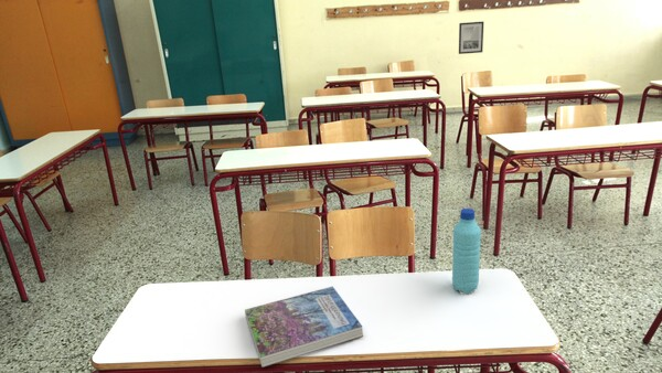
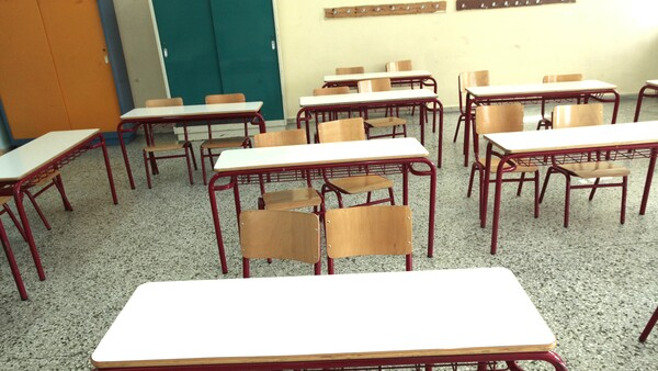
- water bottle [451,207,482,295]
- wall art [458,21,484,55]
- book [244,286,364,369]
